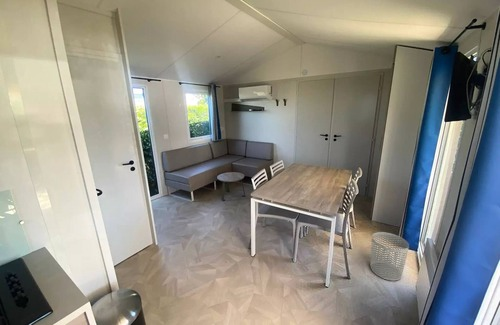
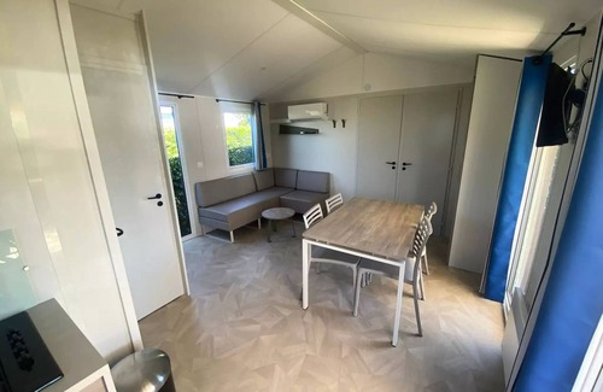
- waste bin [369,231,410,282]
